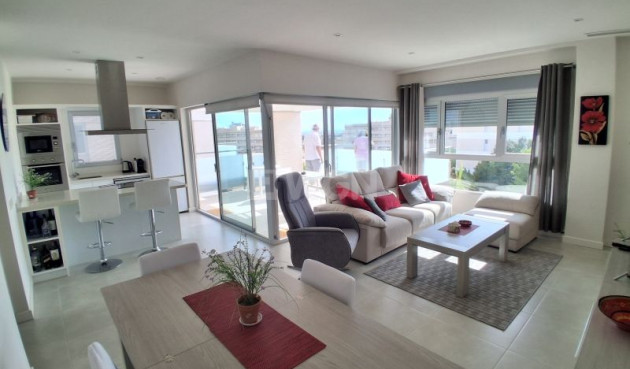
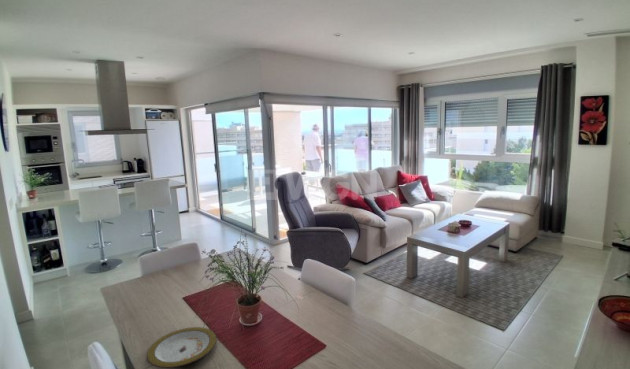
+ plate [146,326,218,369]
